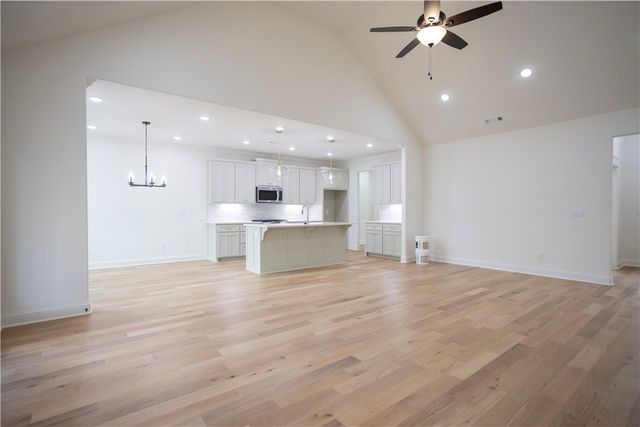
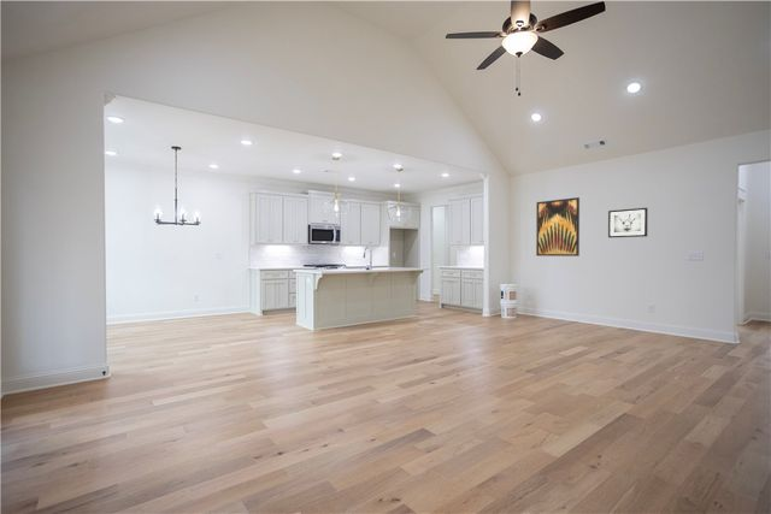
+ wall art [535,196,581,258]
+ wall art [607,207,648,238]
